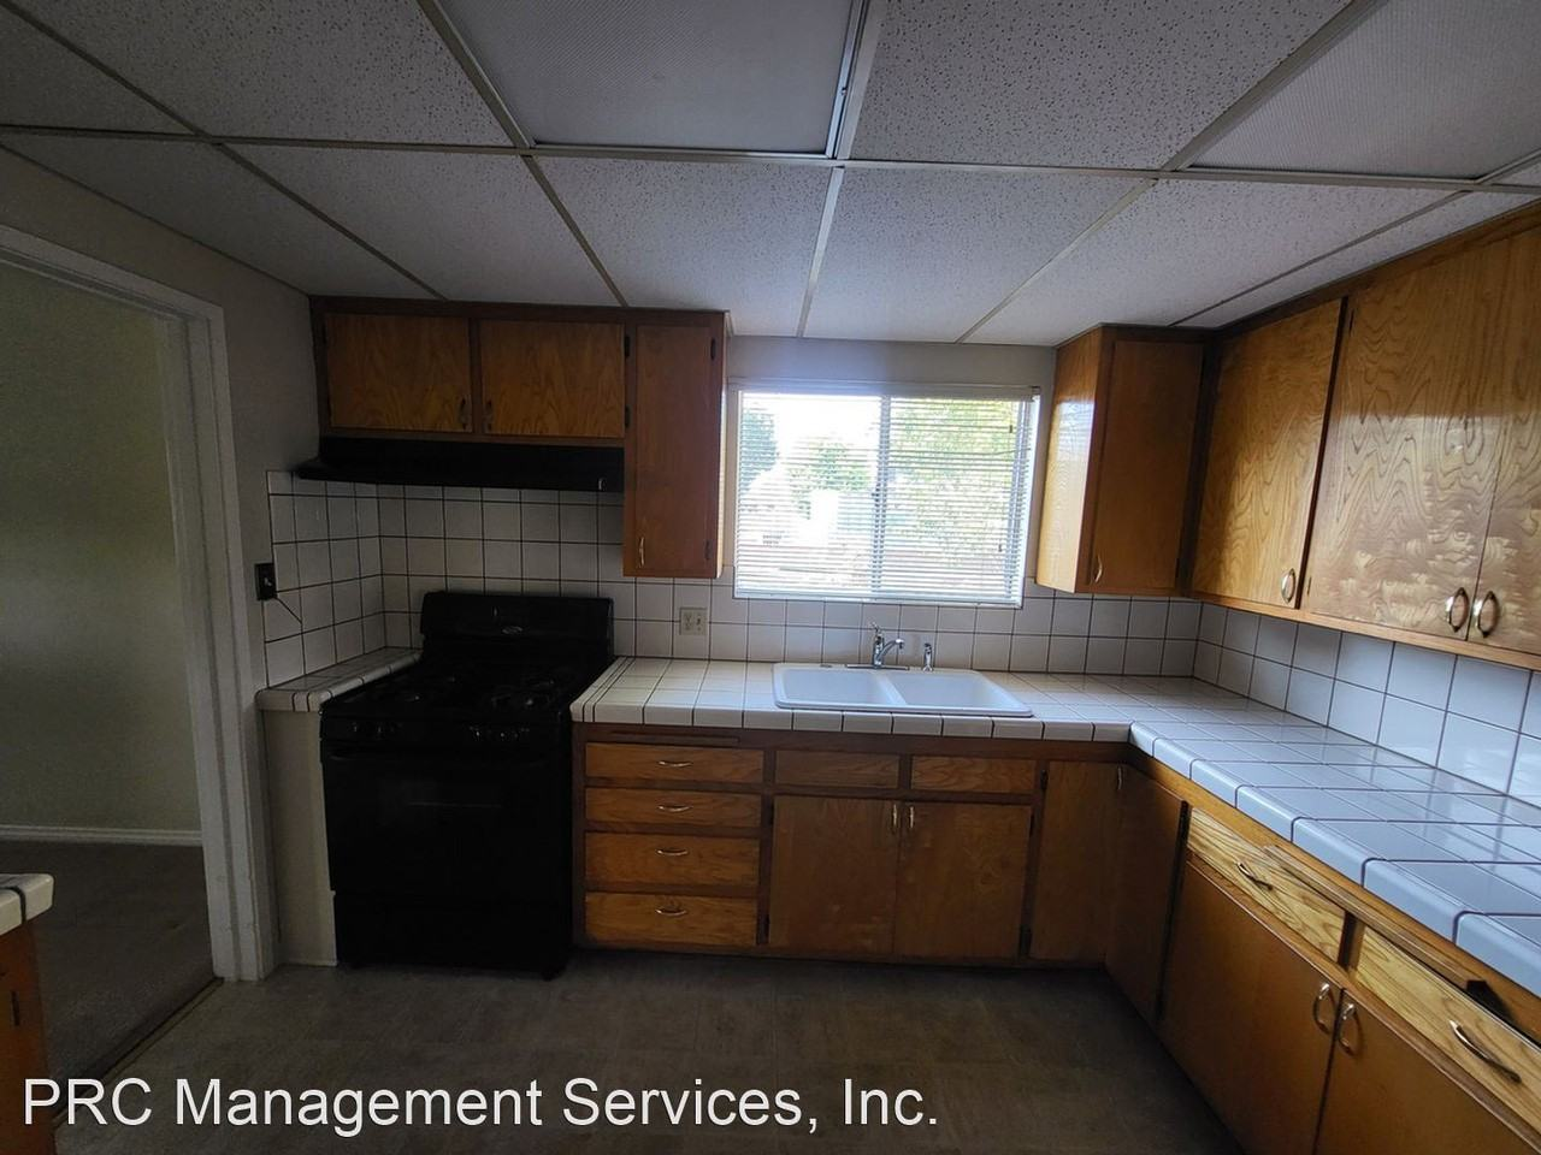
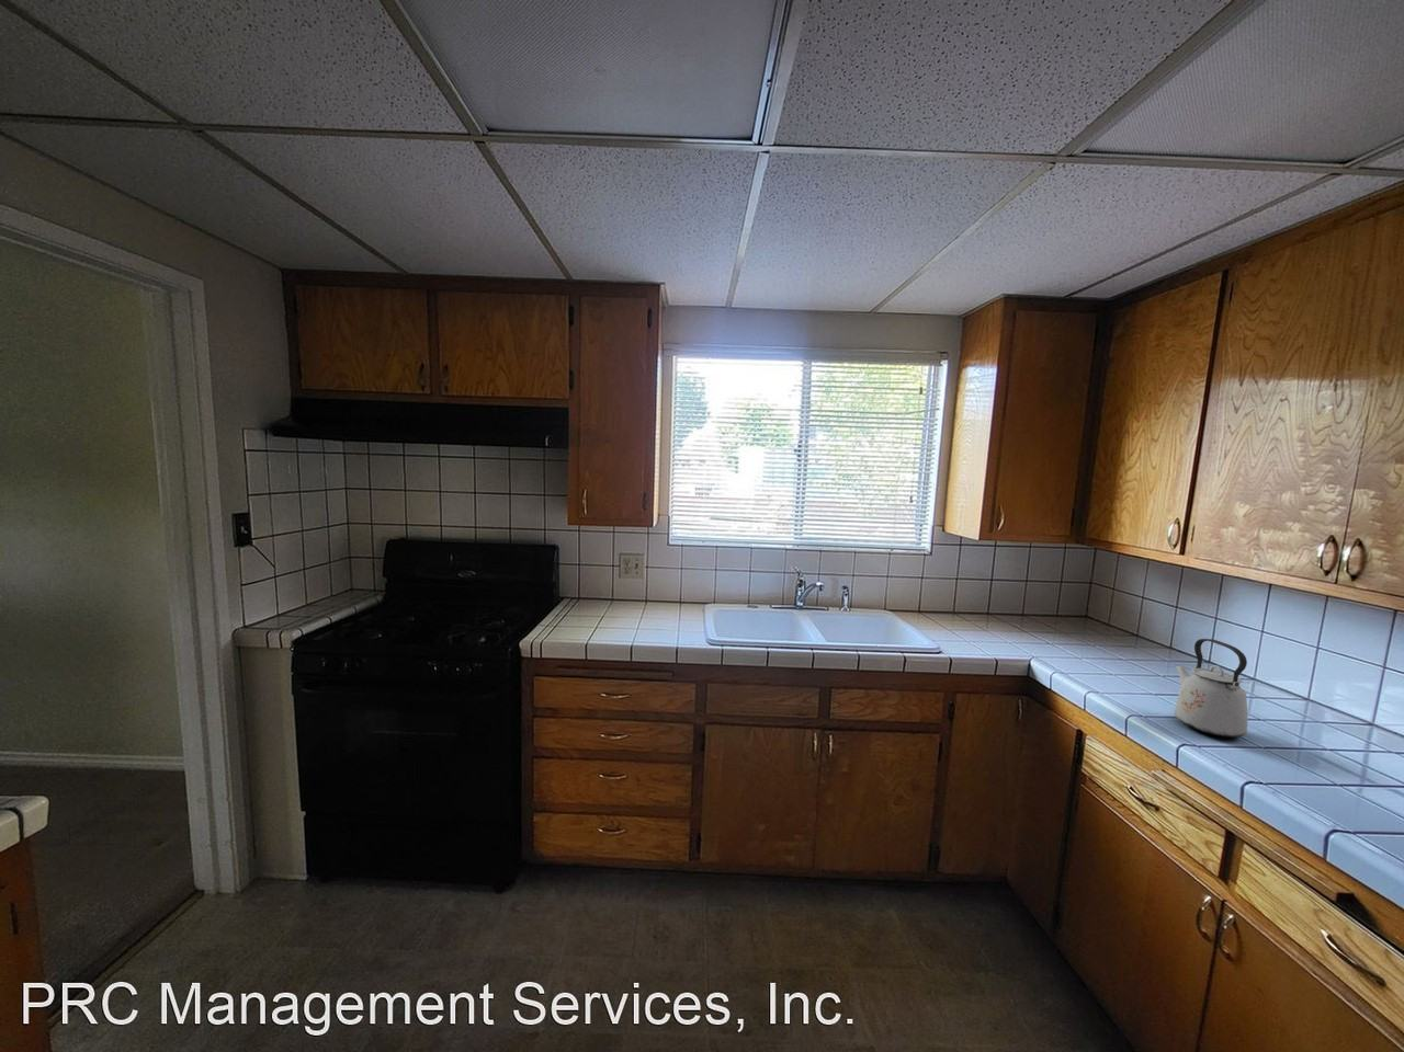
+ kettle [1174,638,1249,738]
